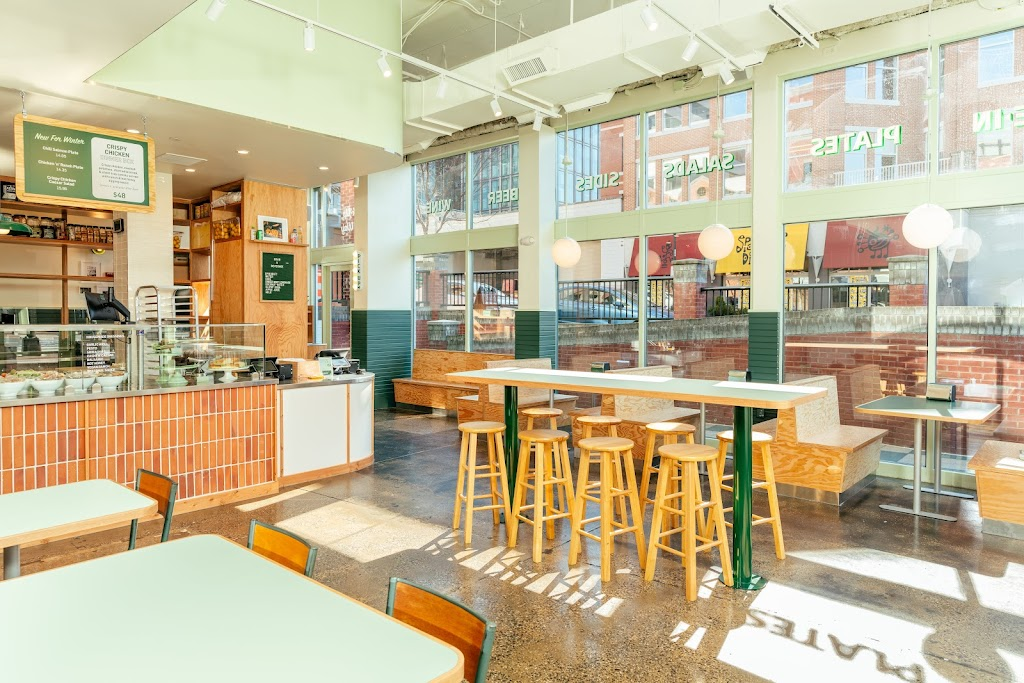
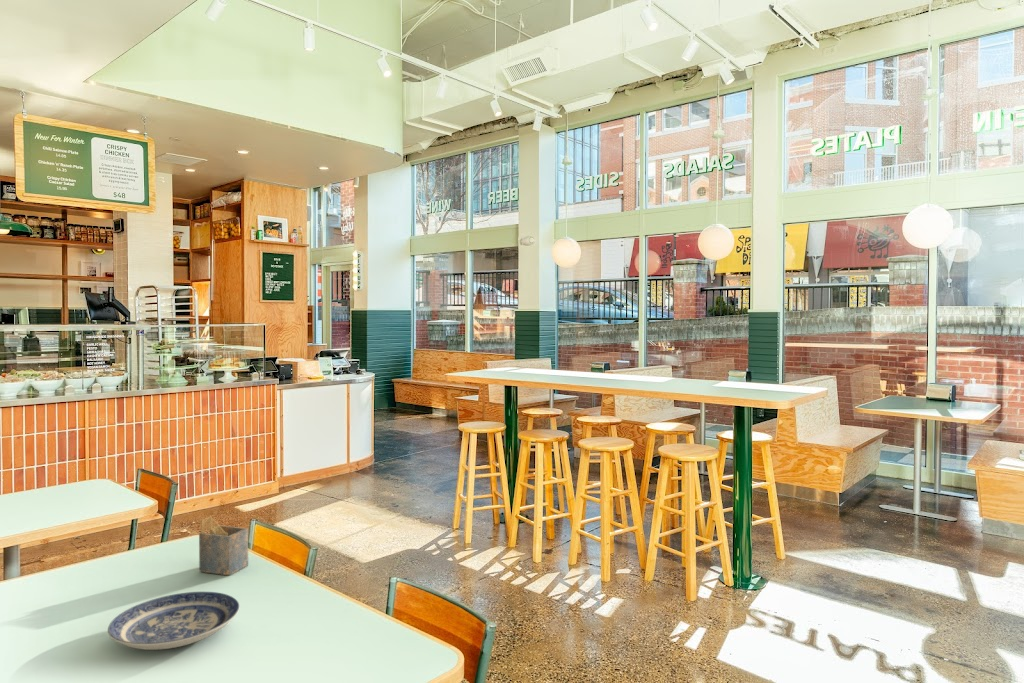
+ napkin holder [198,515,249,576]
+ plate [107,591,240,651]
